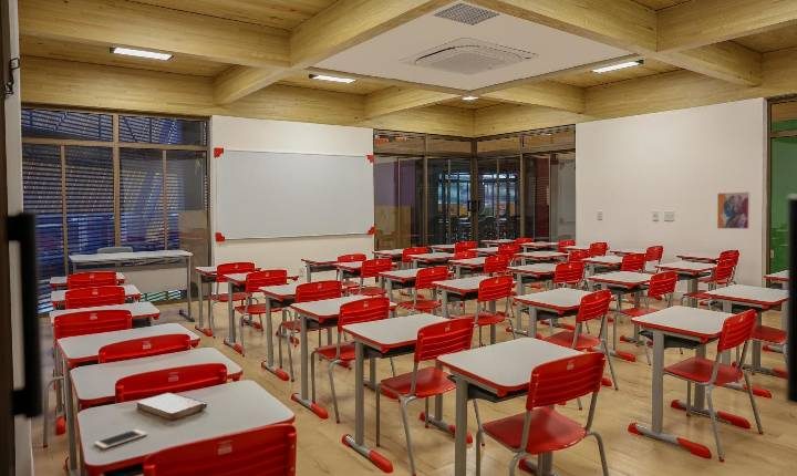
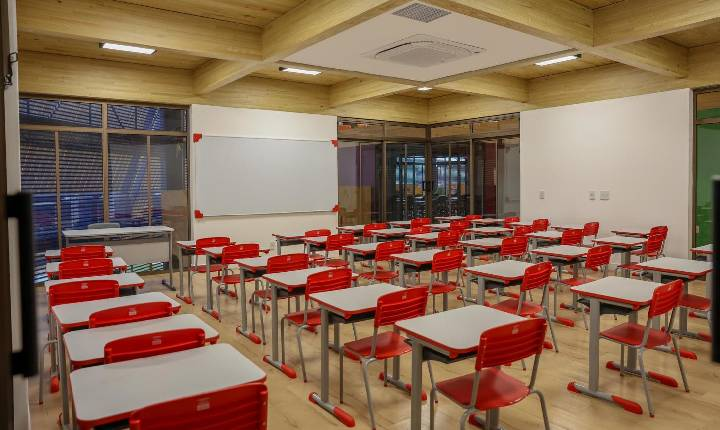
- cell phone [93,428,148,449]
- book [136,392,208,421]
- wall art [716,190,751,230]
